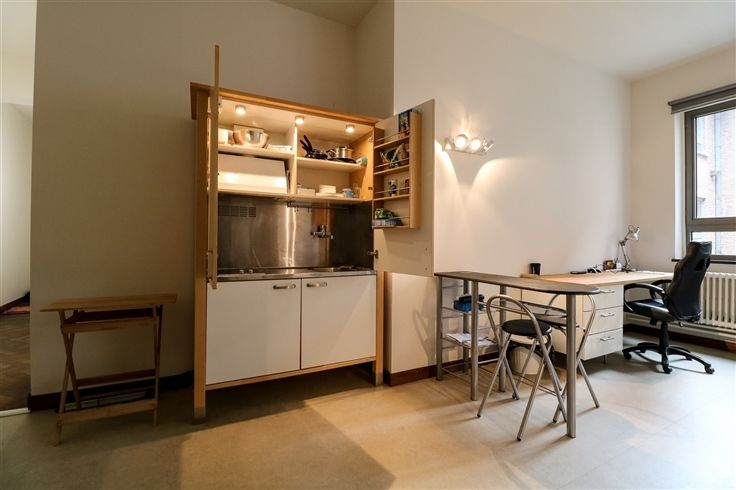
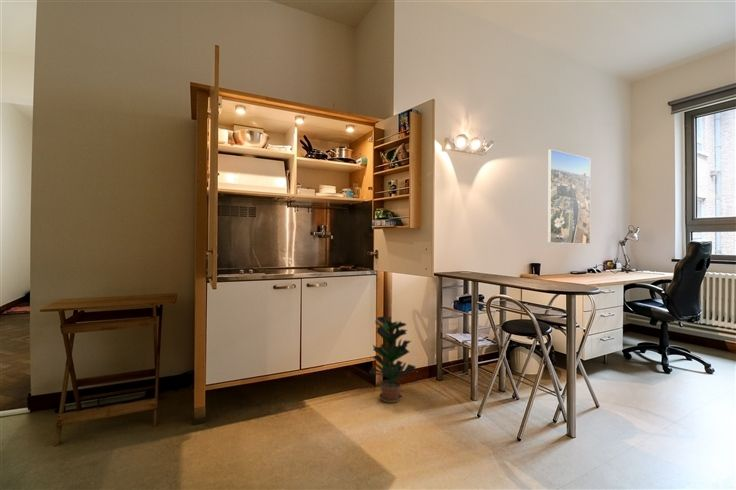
+ potted plant [368,315,417,404]
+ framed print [547,148,591,245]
